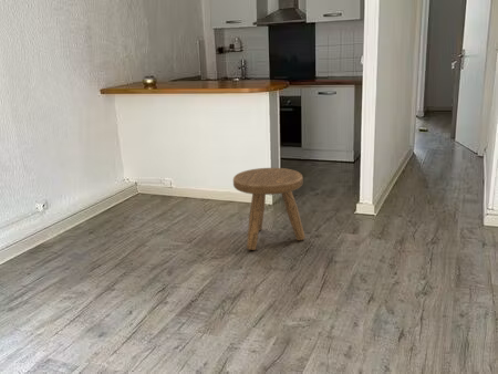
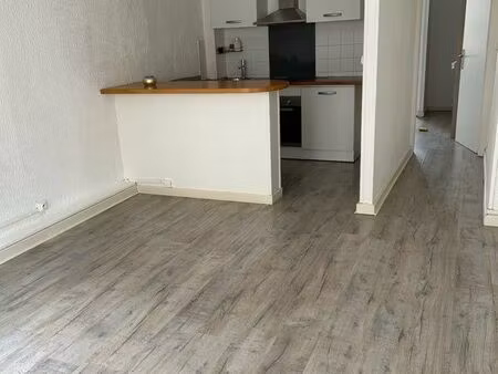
- stool [232,167,305,251]
